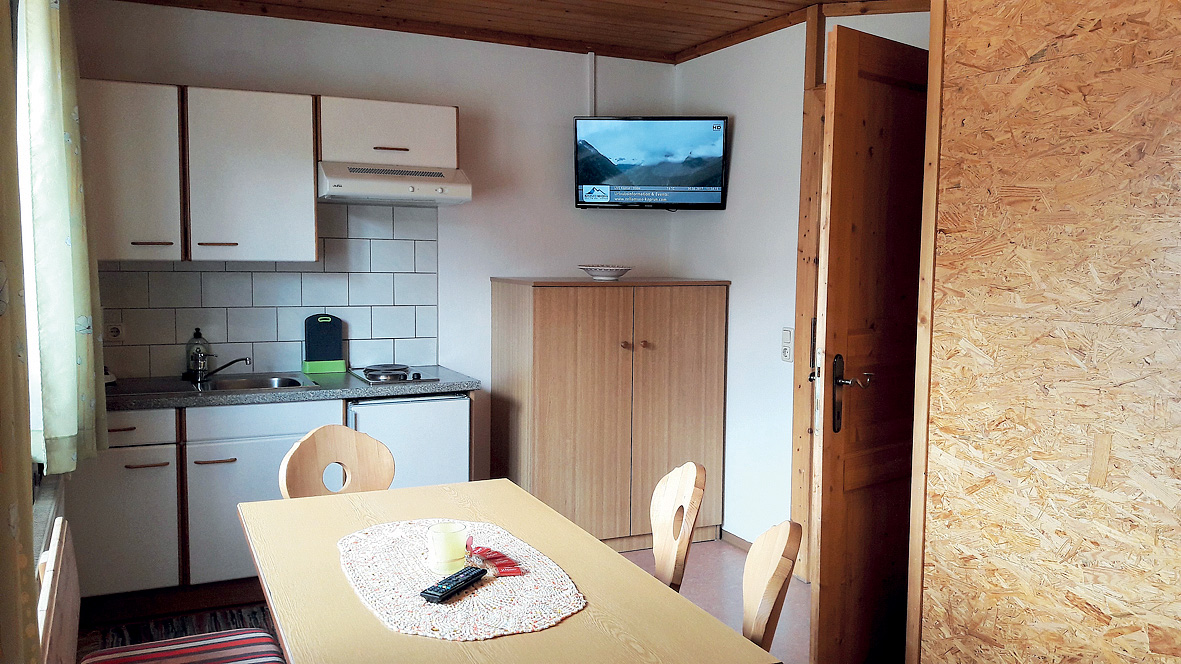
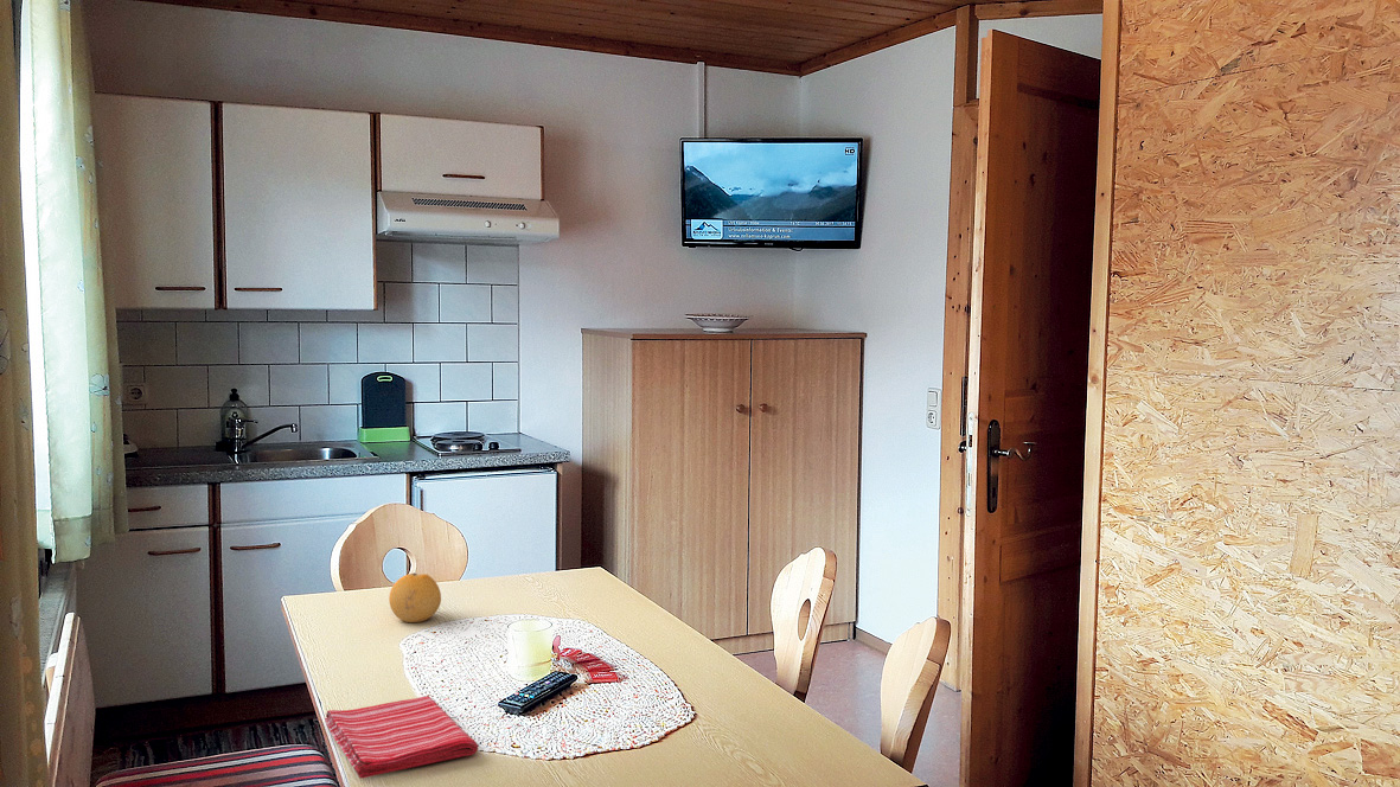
+ fruit [388,572,442,623]
+ dish towel [324,695,479,780]
